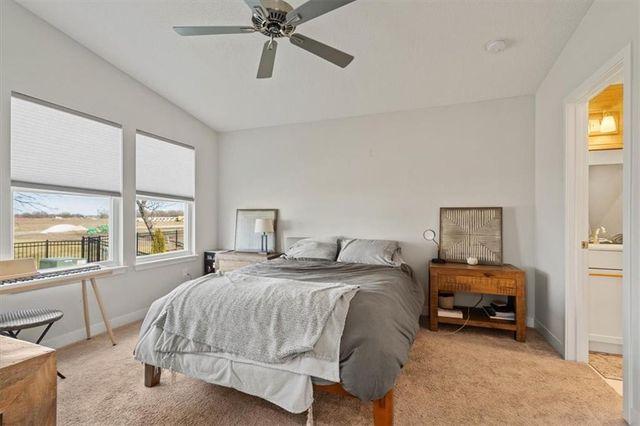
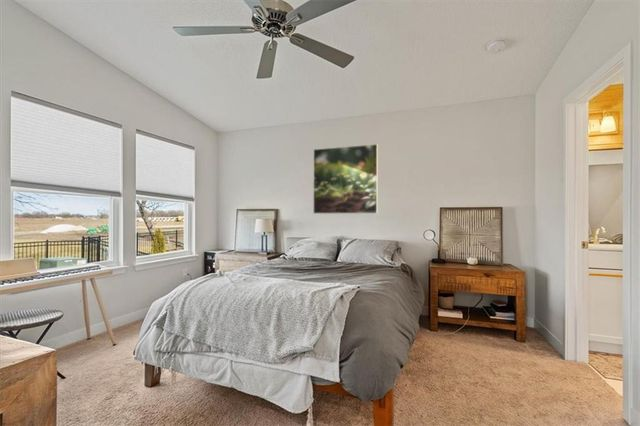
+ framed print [312,143,379,215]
